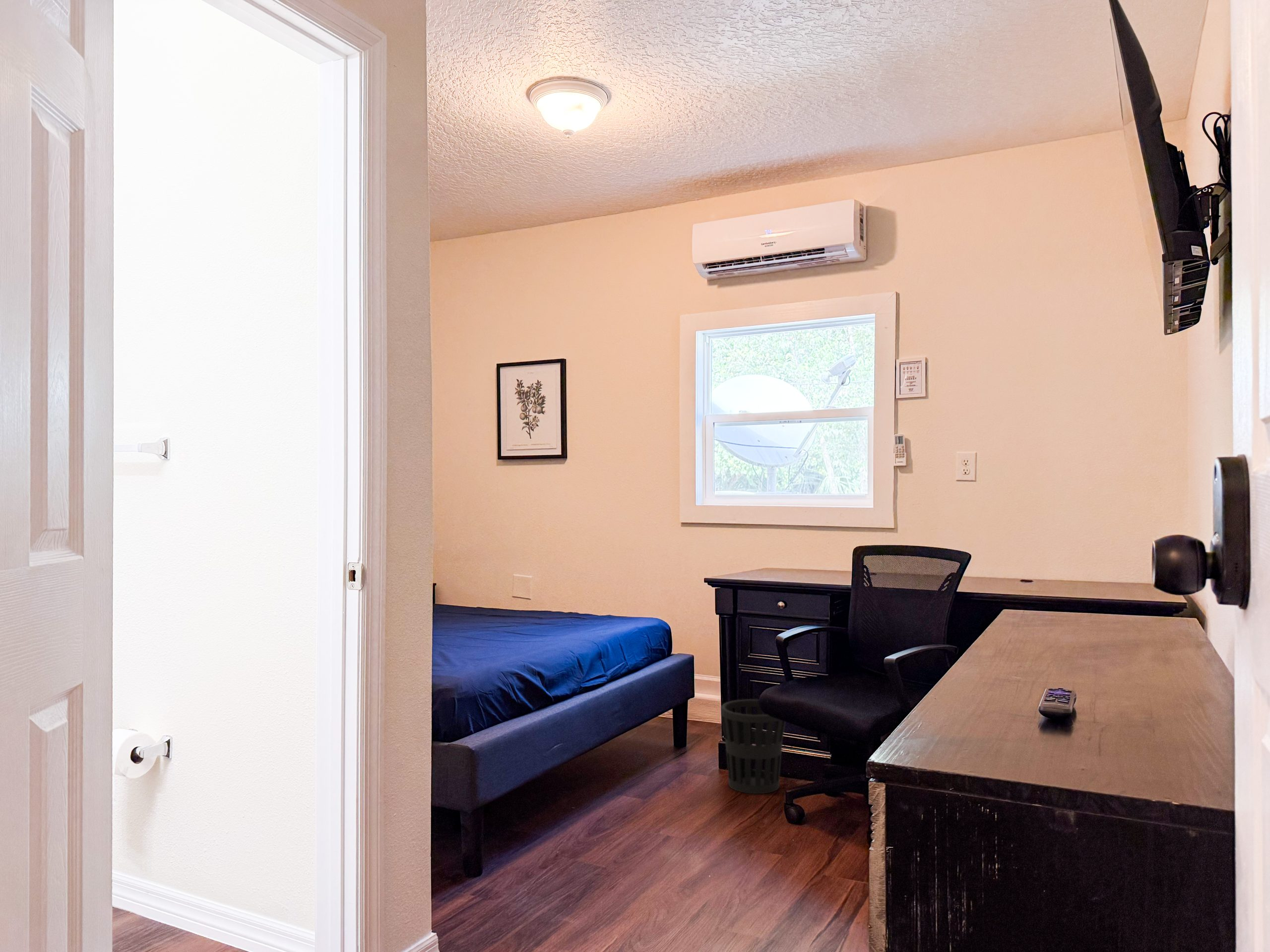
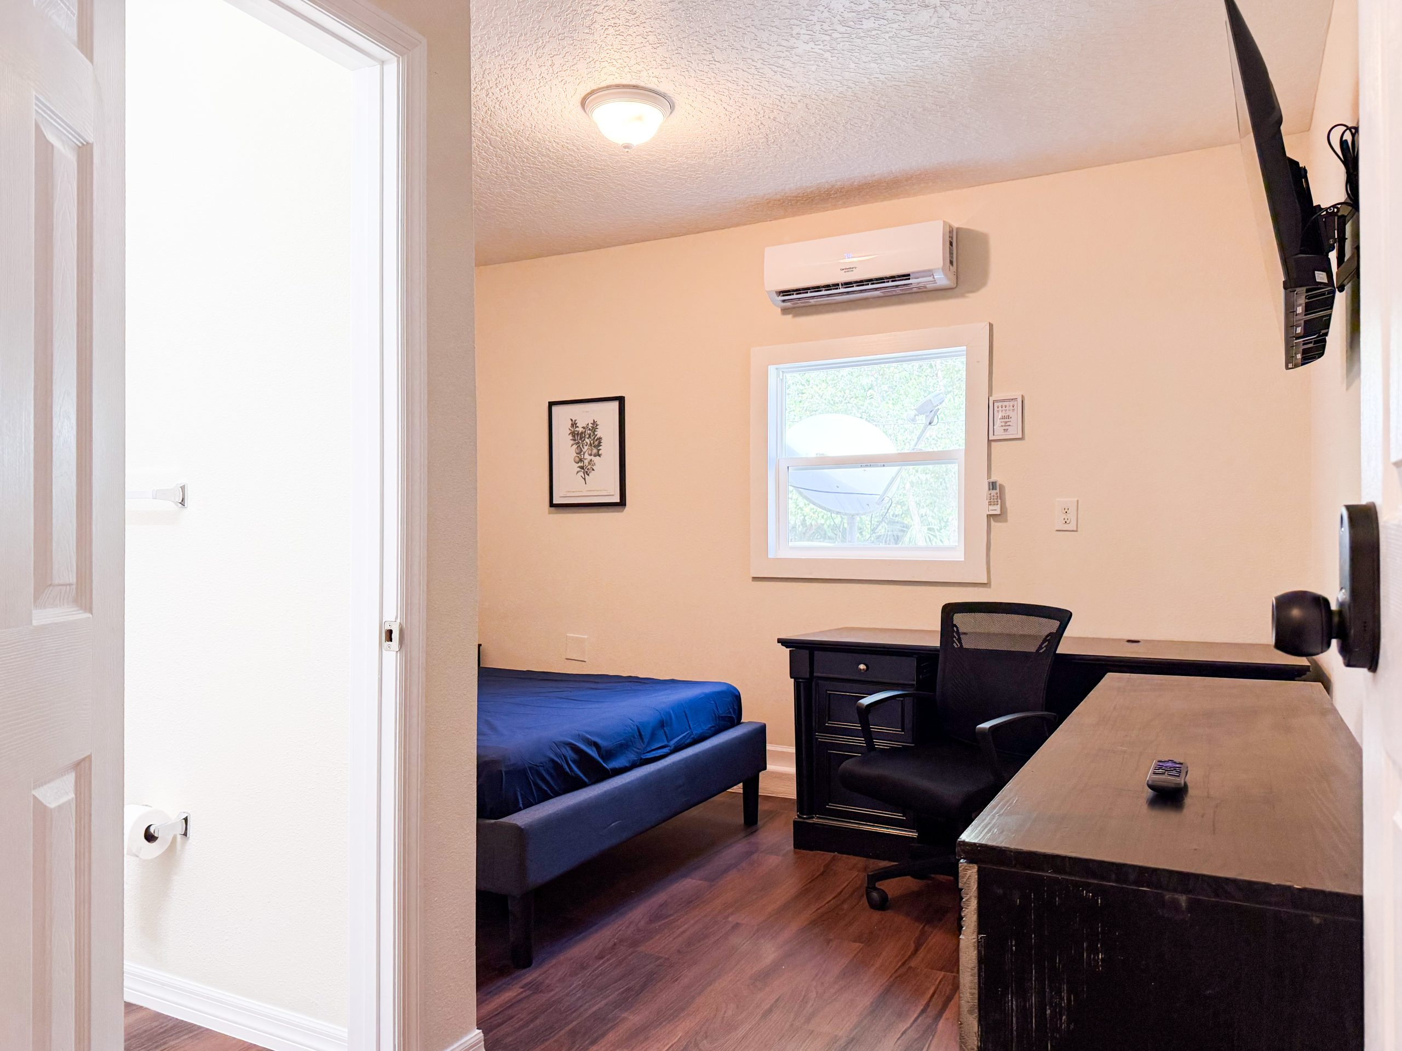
- wastebasket [720,699,786,794]
